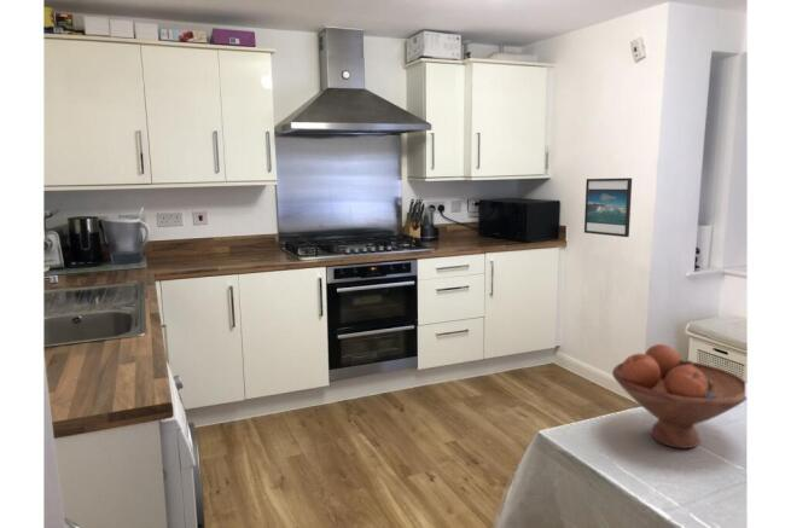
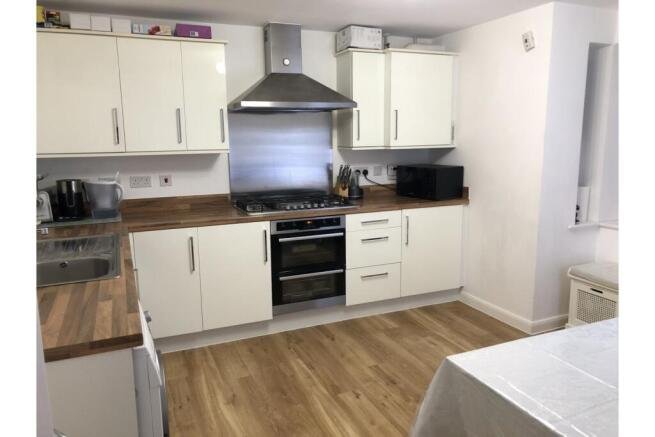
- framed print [583,176,633,238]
- fruit bowl [611,343,748,449]
